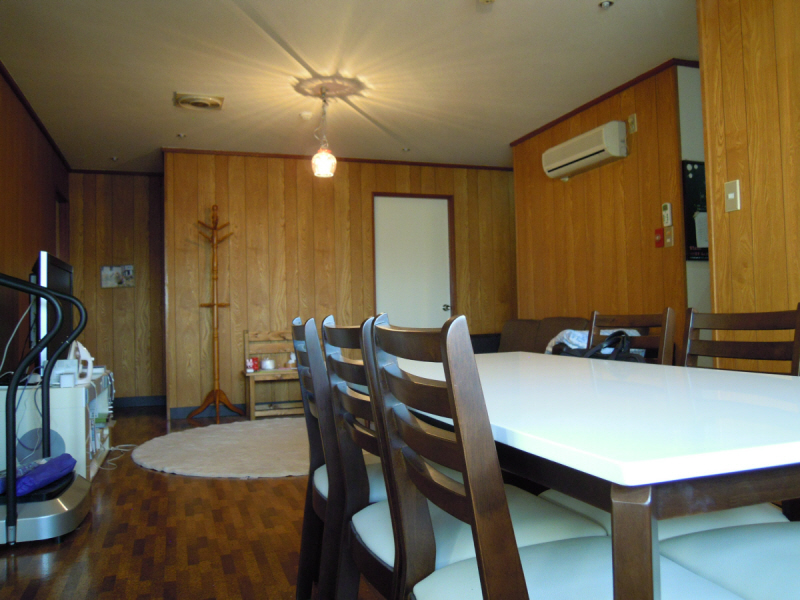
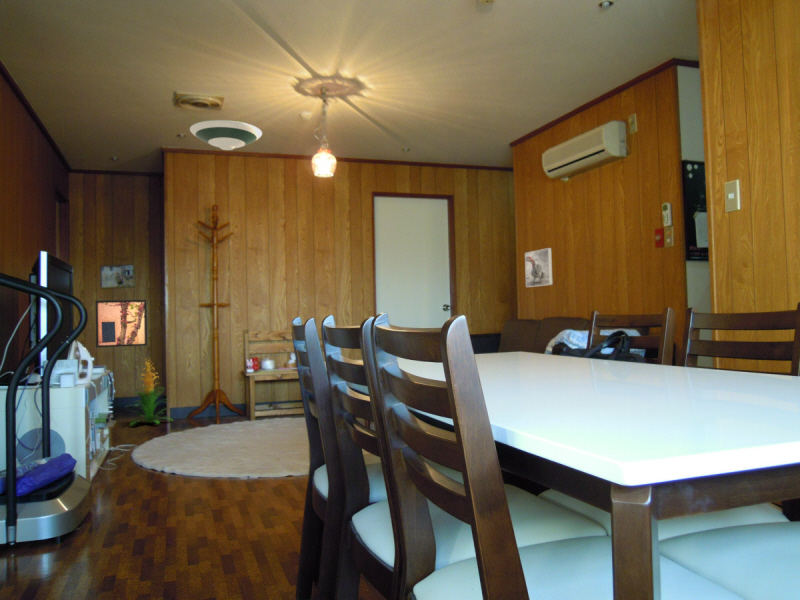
+ indoor plant [125,358,175,426]
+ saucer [189,119,263,151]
+ wall art [95,299,149,349]
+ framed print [524,247,554,288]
